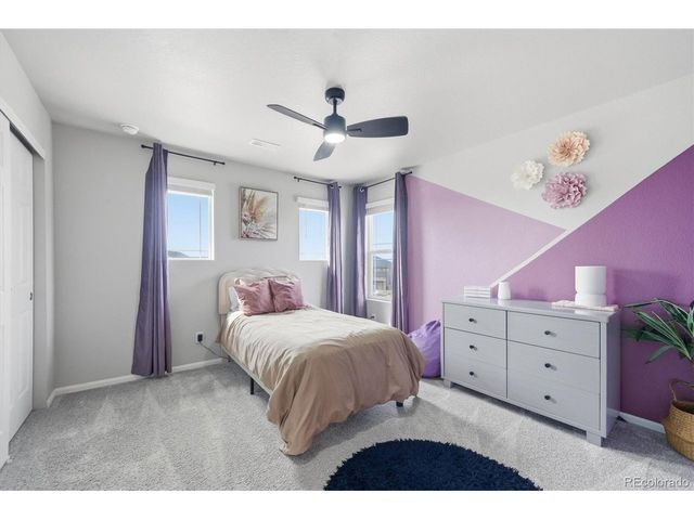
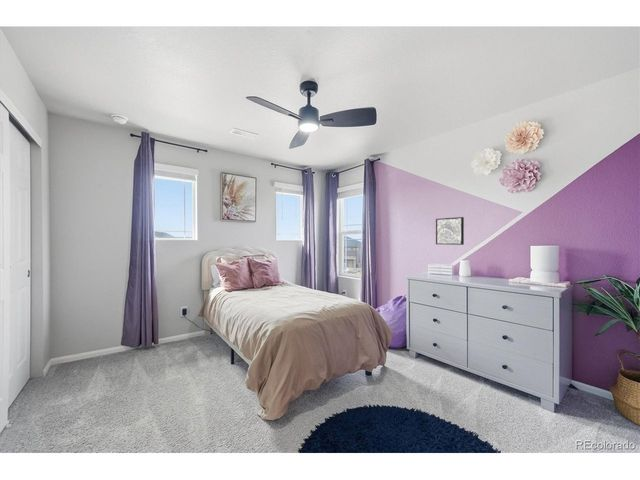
+ wall art [435,216,465,246]
